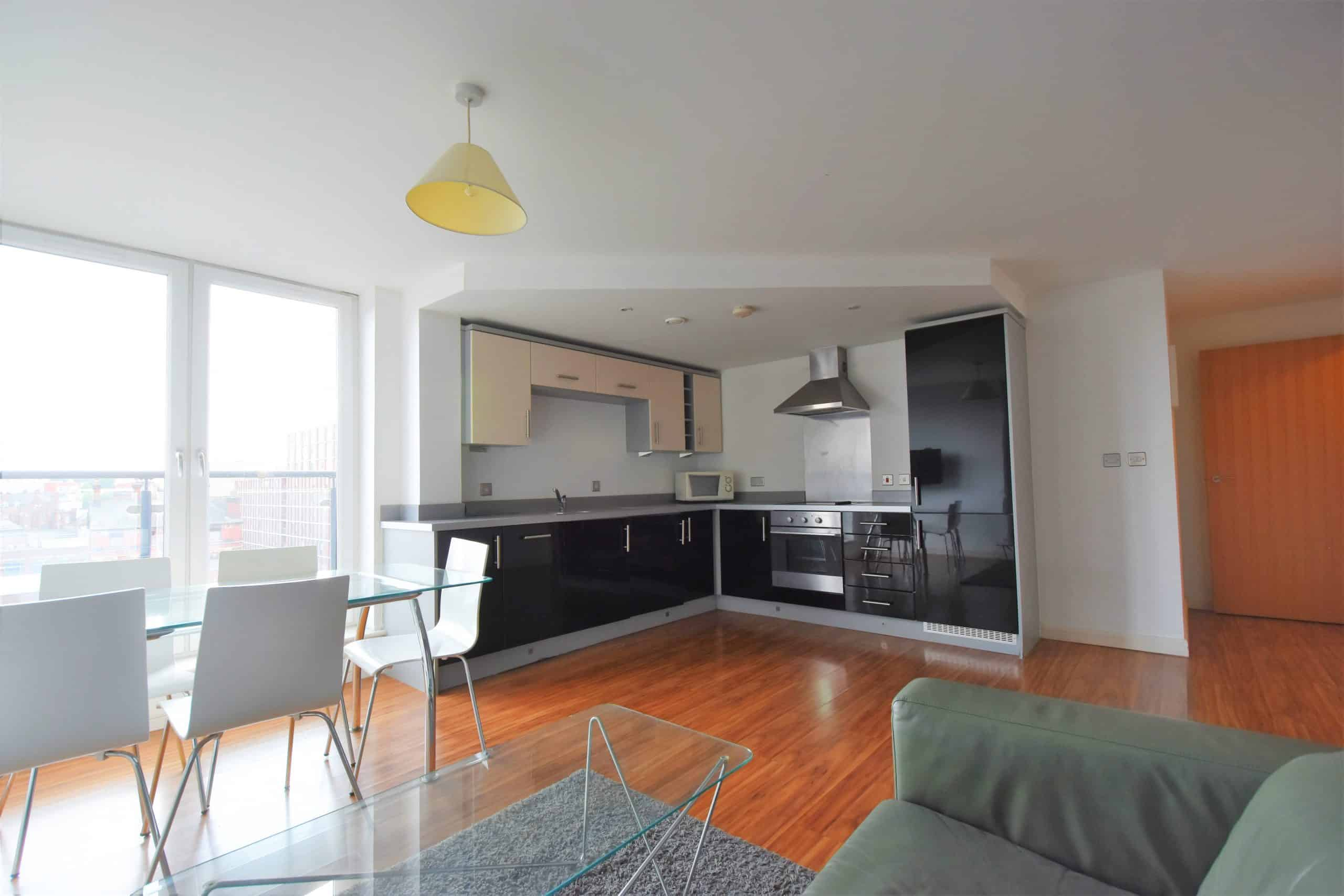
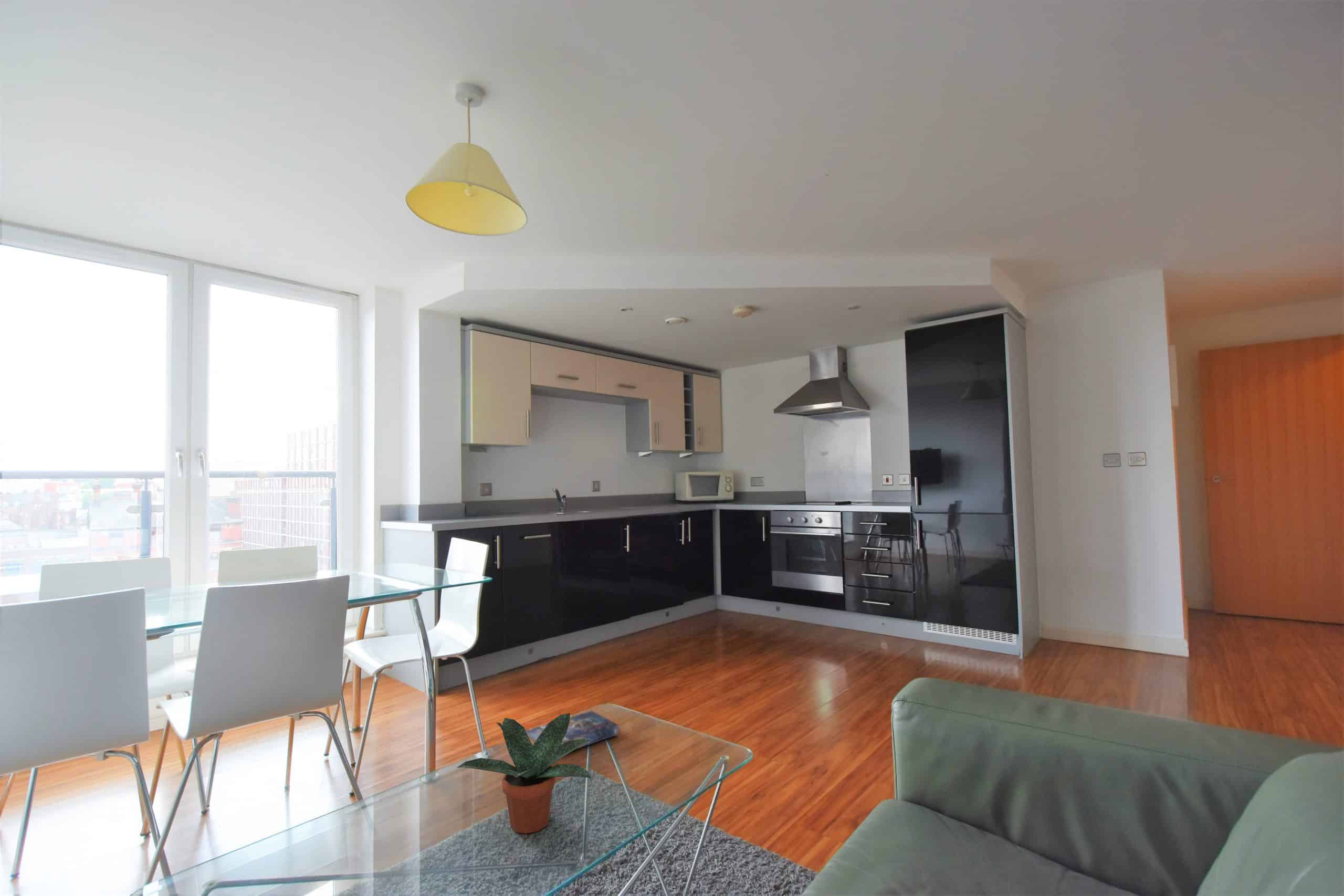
+ potted plant [456,713,592,834]
+ book [526,710,620,750]
